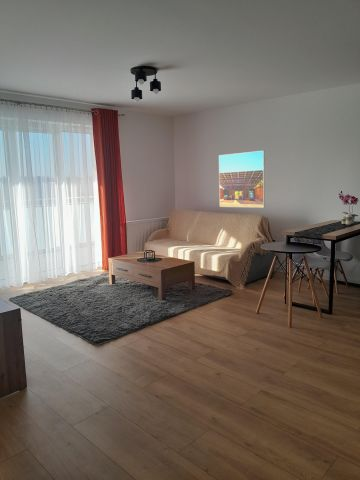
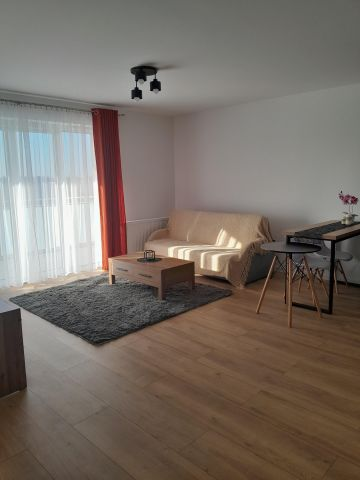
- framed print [218,150,266,208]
